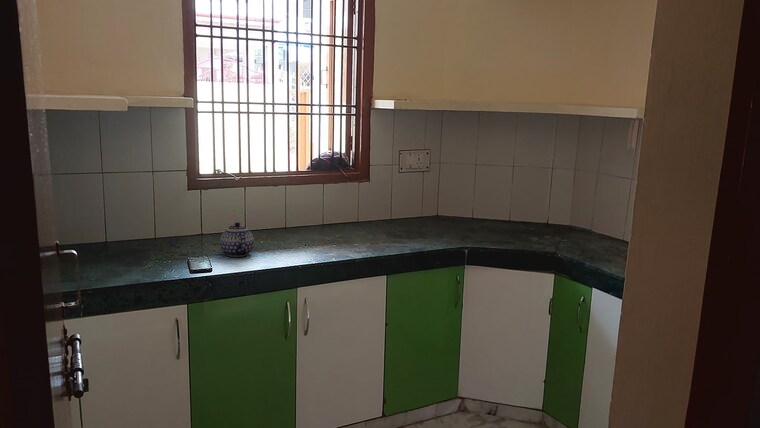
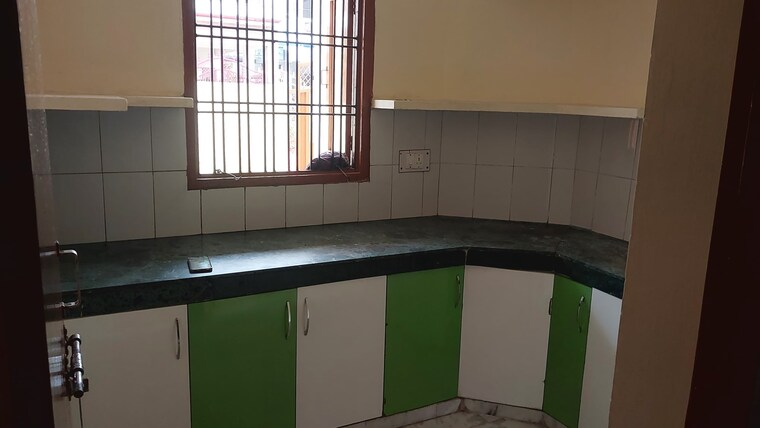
- teapot [219,221,255,258]
